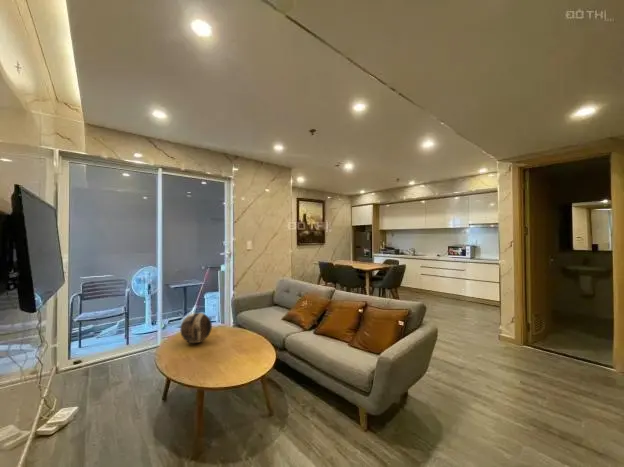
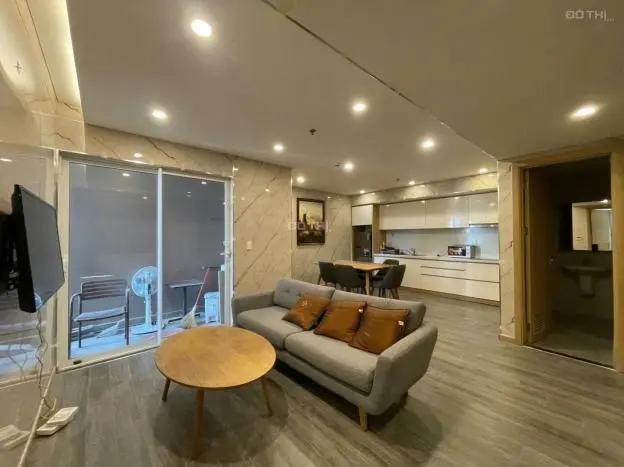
- decorative bowl [179,312,213,344]
